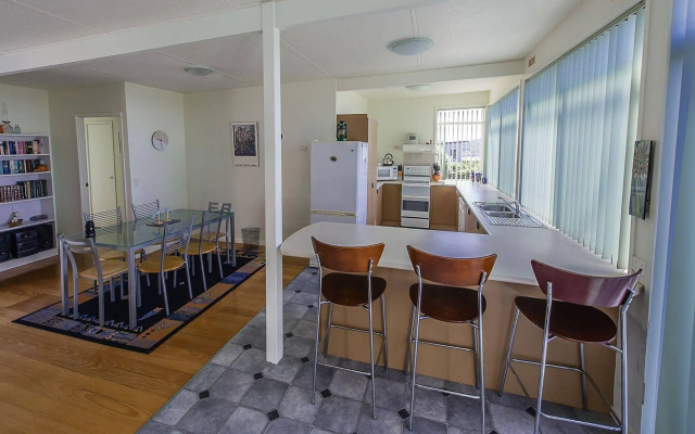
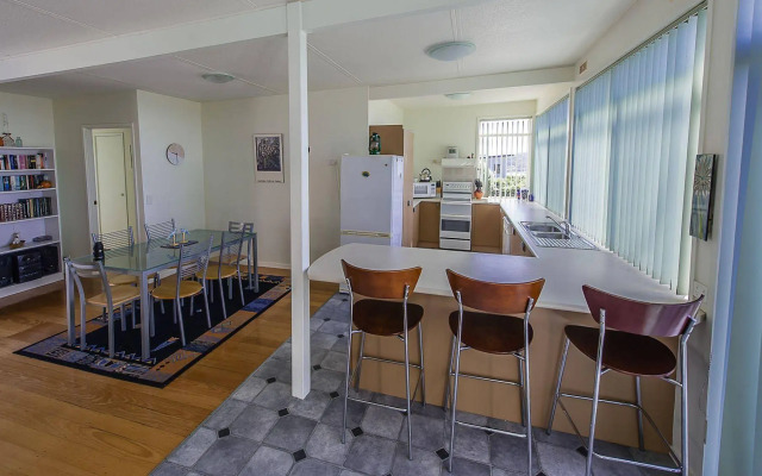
- waste bin [240,227,262,252]
